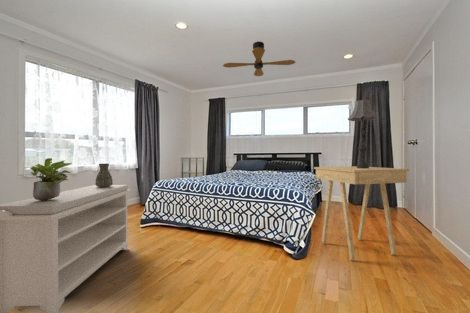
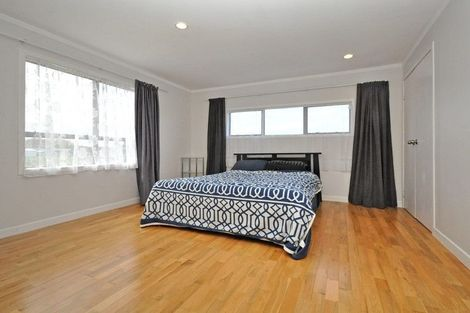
- decorative vase [94,163,114,187]
- table lamp [347,99,379,168]
- bench [0,184,132,313]
- potted plant [29,157,73,201]
- ceiling fan [222,40,296,77]
- side table [313,165,410,261]
